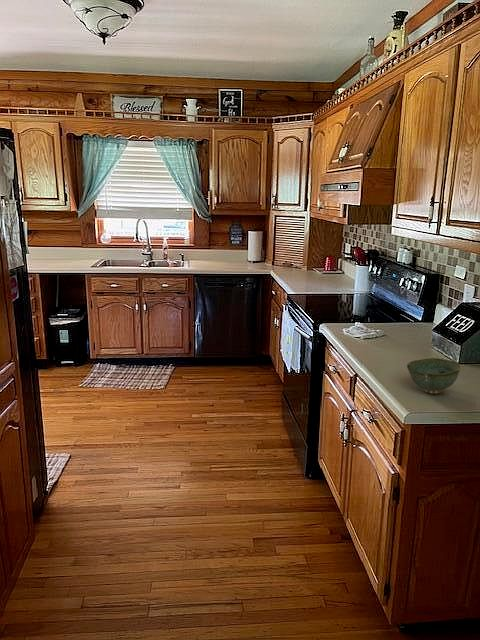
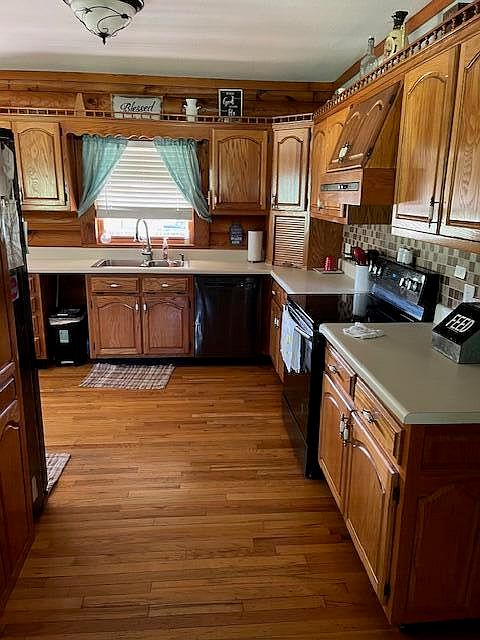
- bowl [406,357,462,394]
